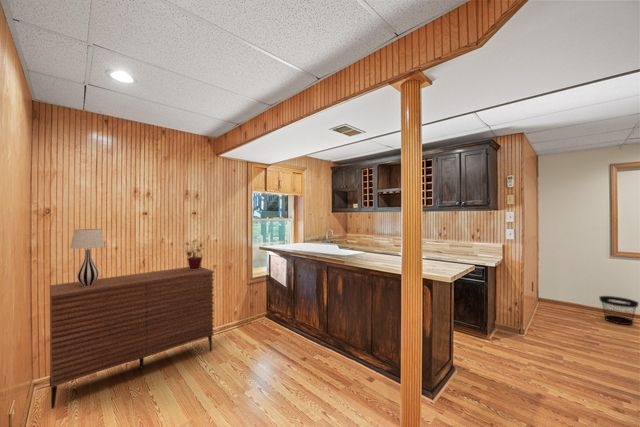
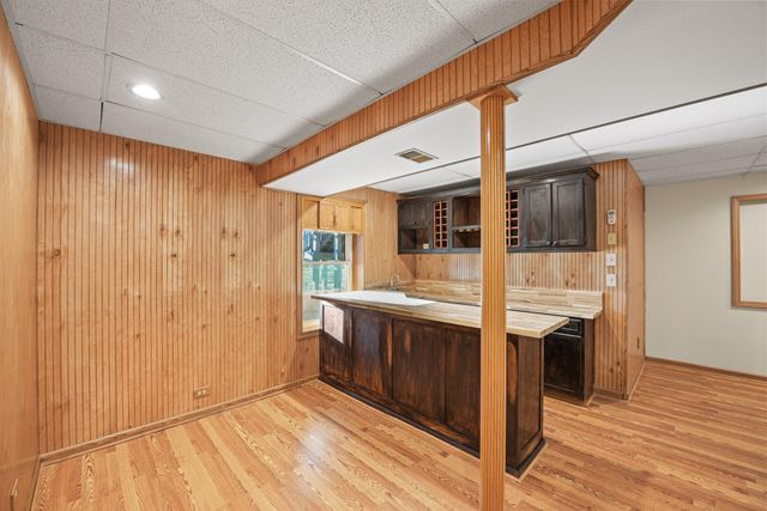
- wastebasket [598,295,640,326]
- table lamp [69,228,106,286]
- sideboard [49,266,215,410]
- potted plant [183,238,204,270]
